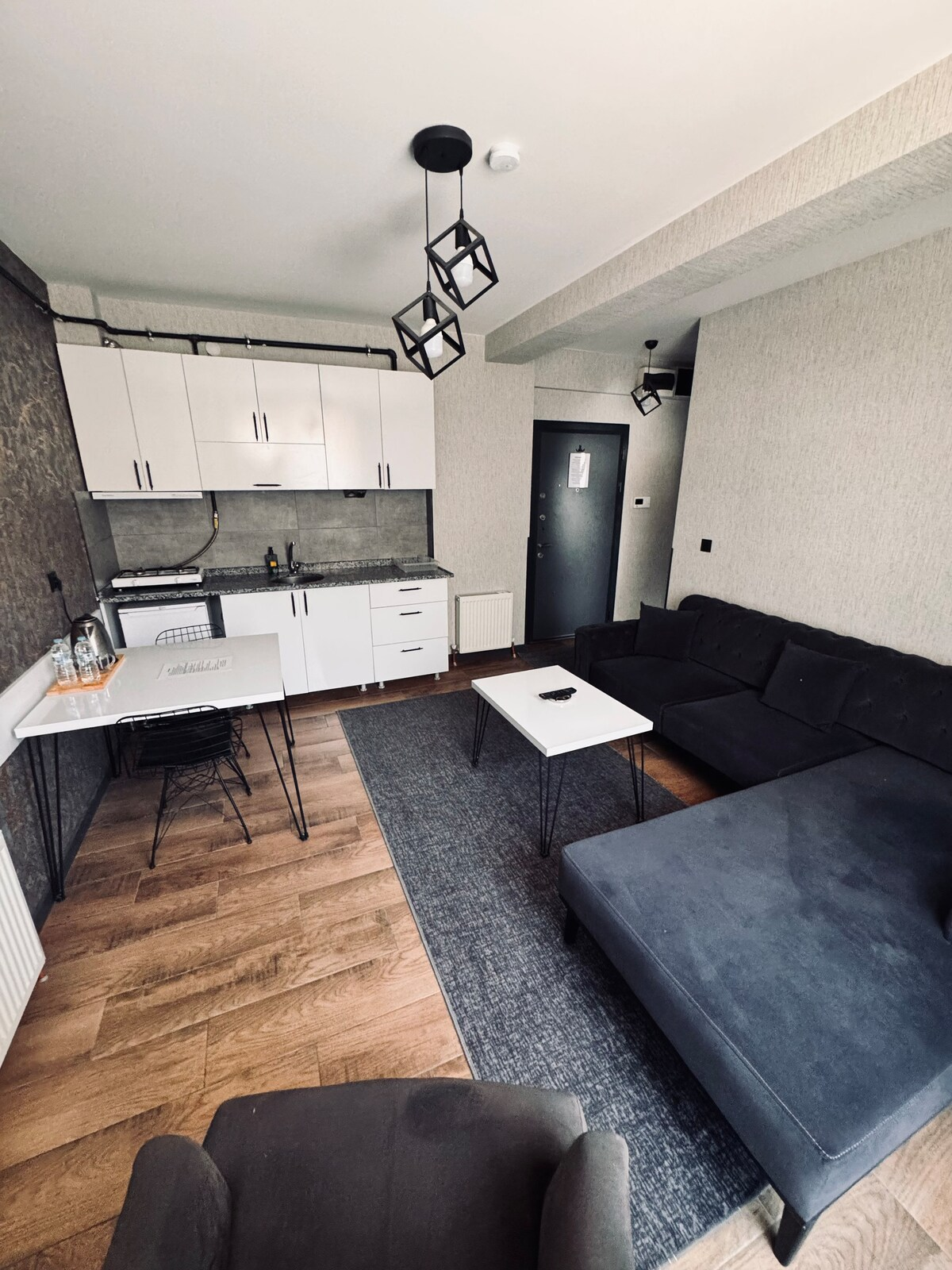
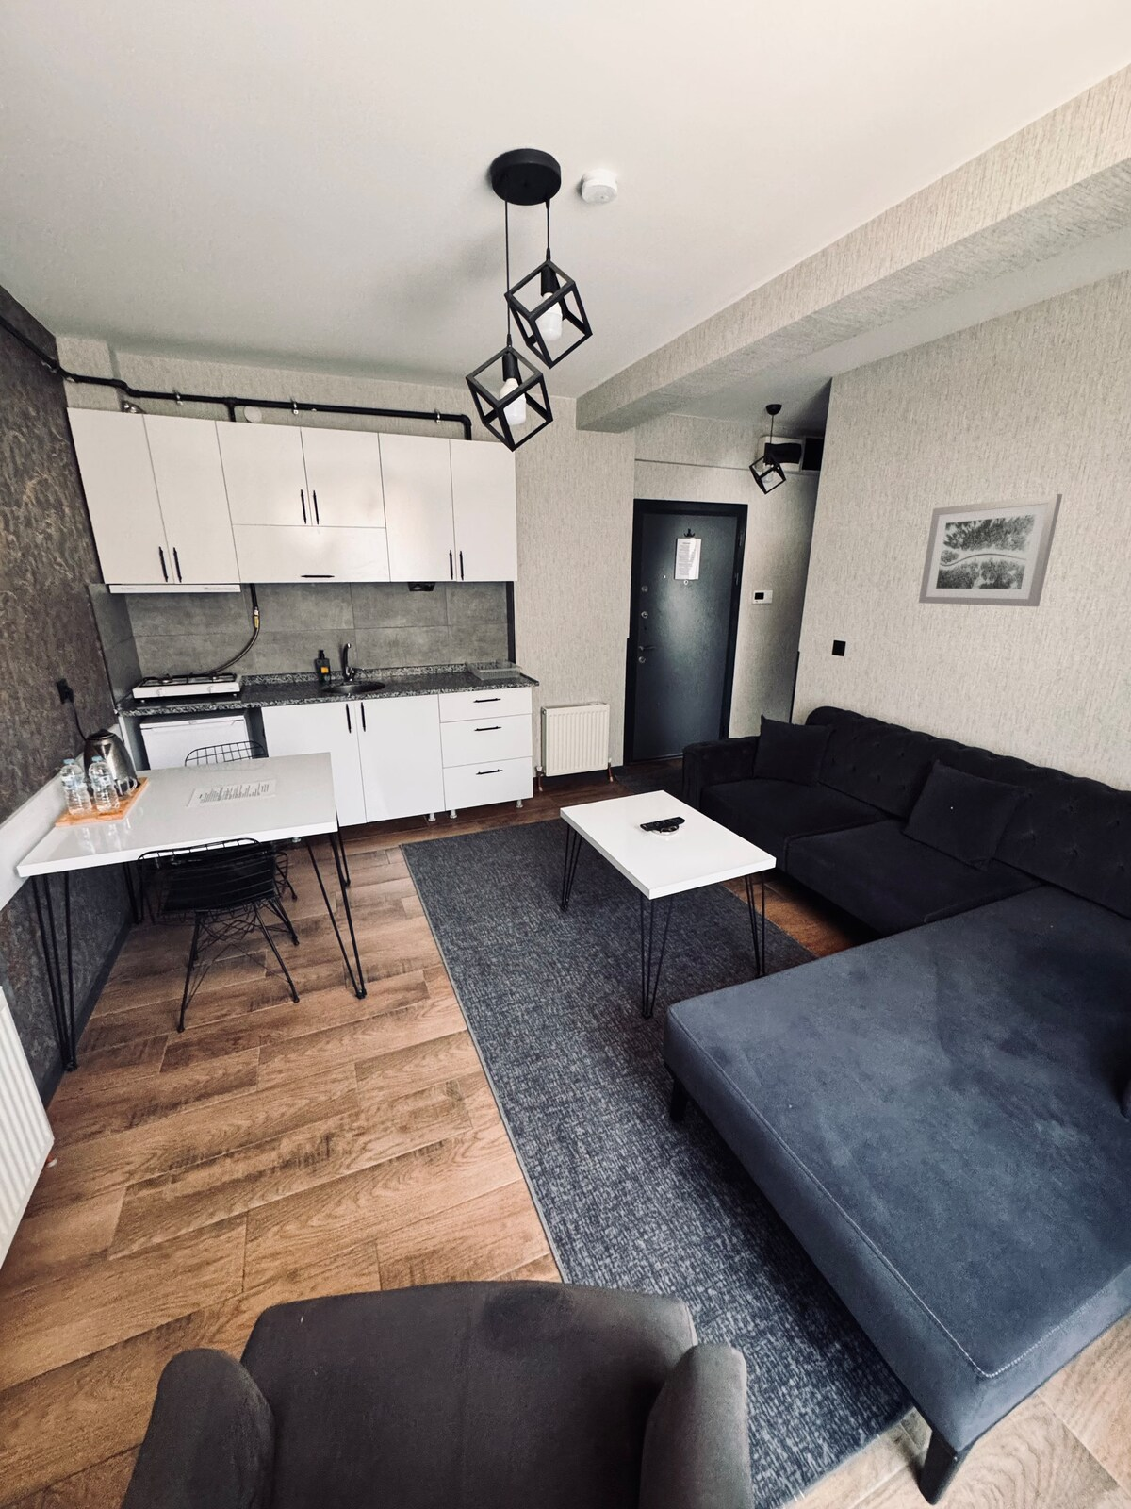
+ wall art [918,493,1063,607]
